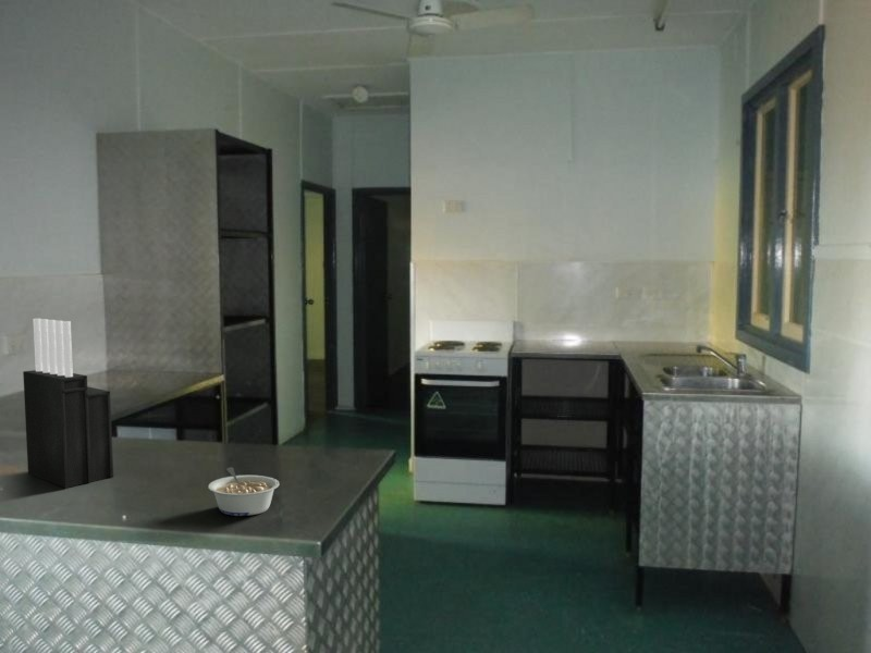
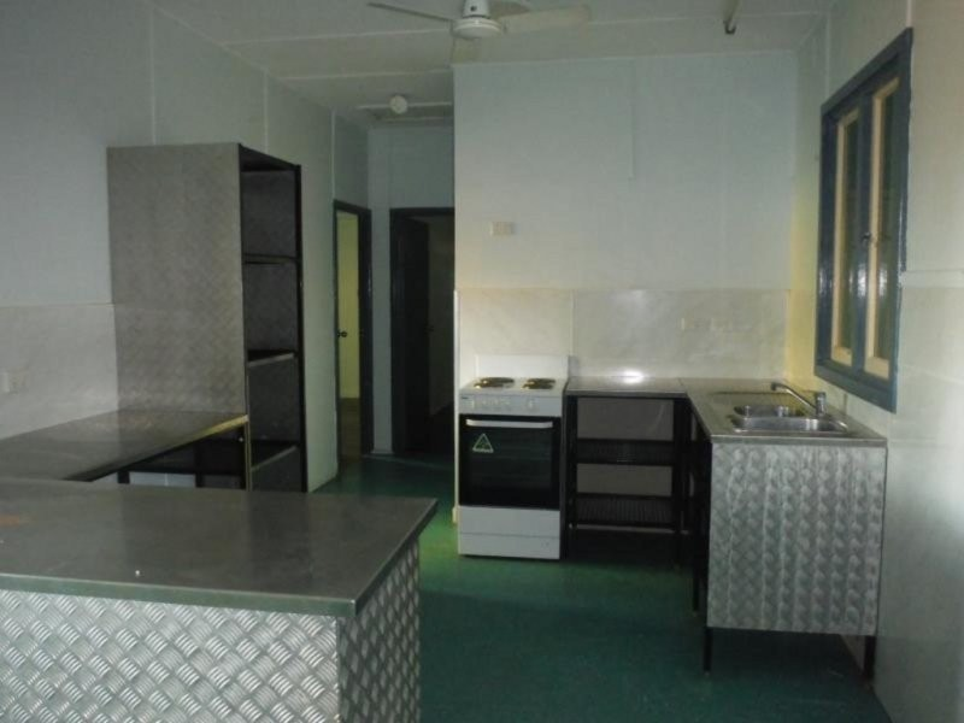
- knife block [22,318,114,490]
- legume [207,466,280,517]
